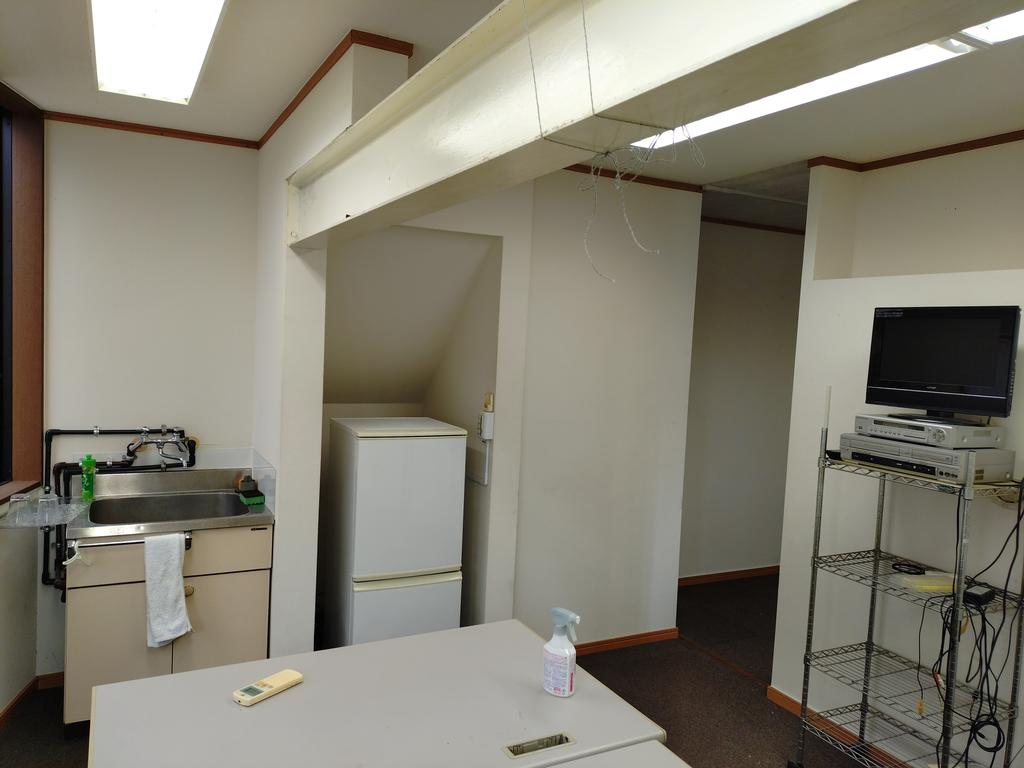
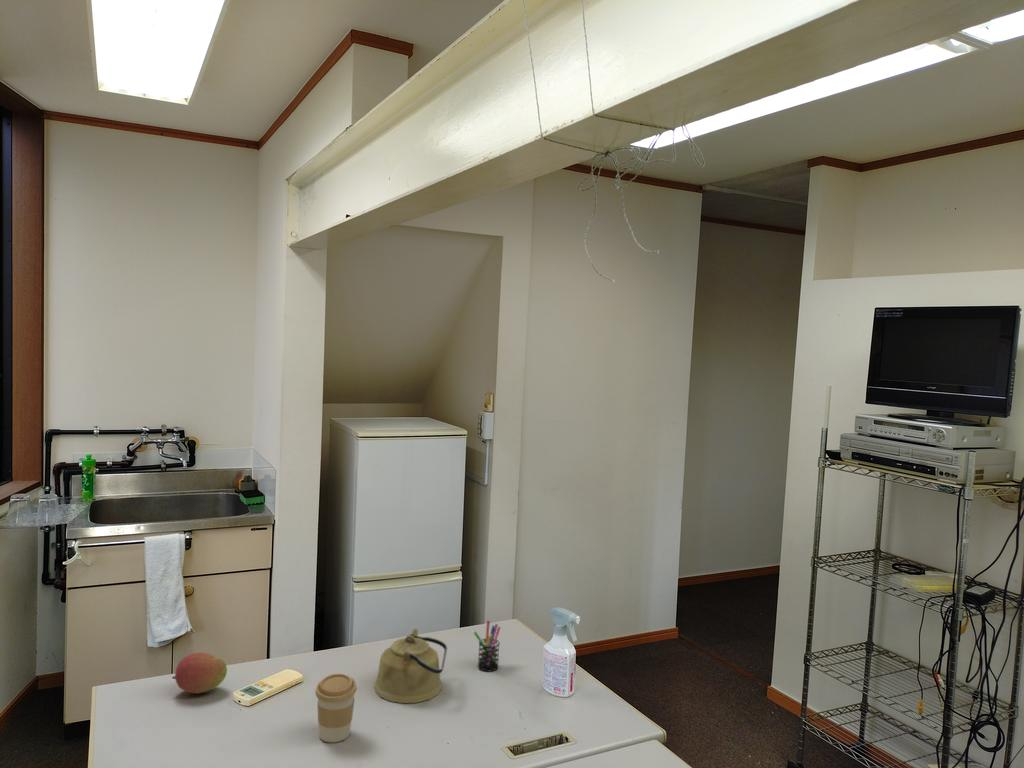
+ coffee cup [314,673,358,743]
+ fruit [171,651,228,695]
+ pen holder [473,620,502,672]
+ kettle [374,628,448,704]
